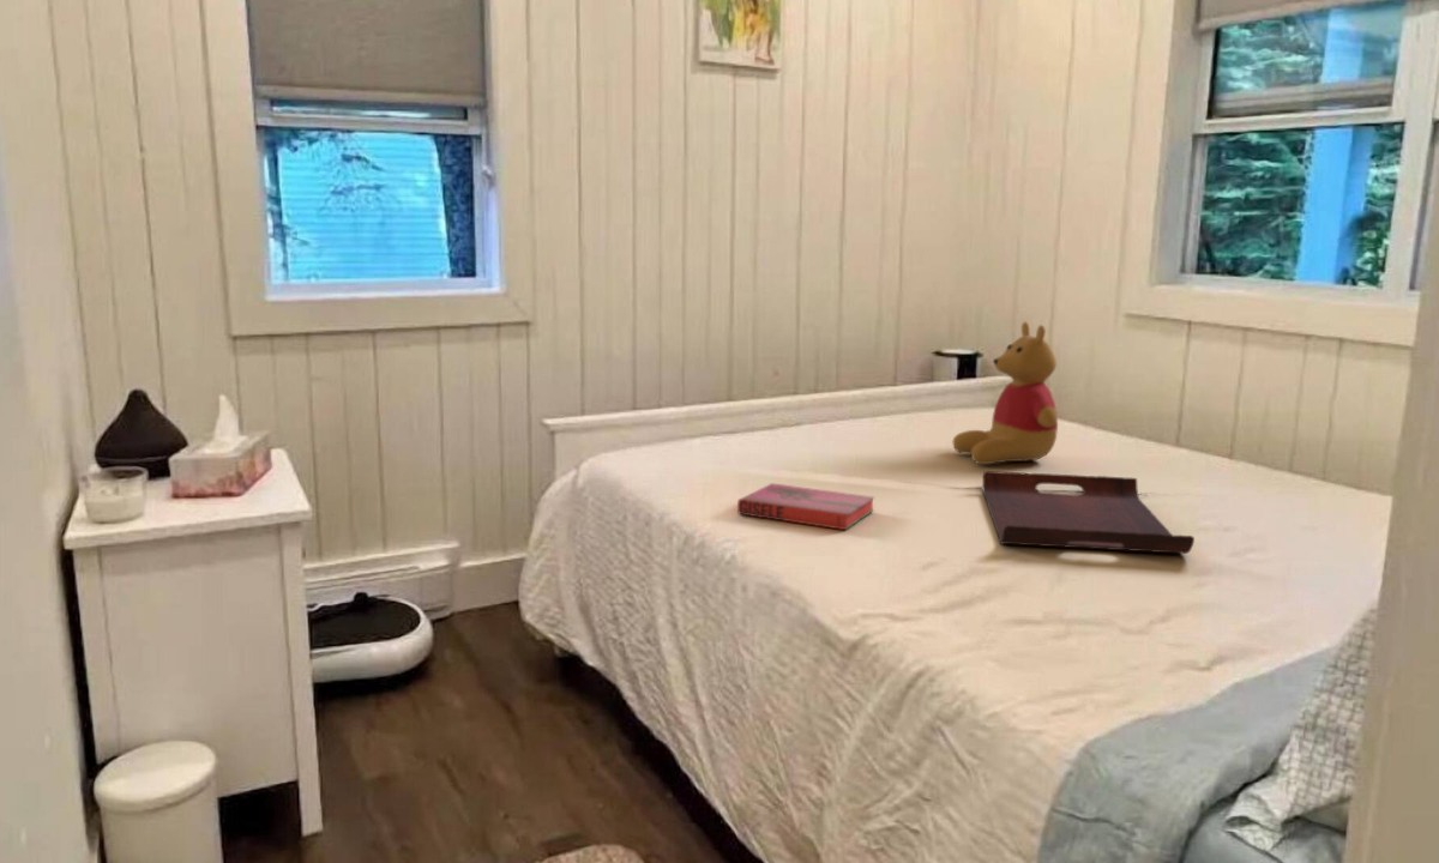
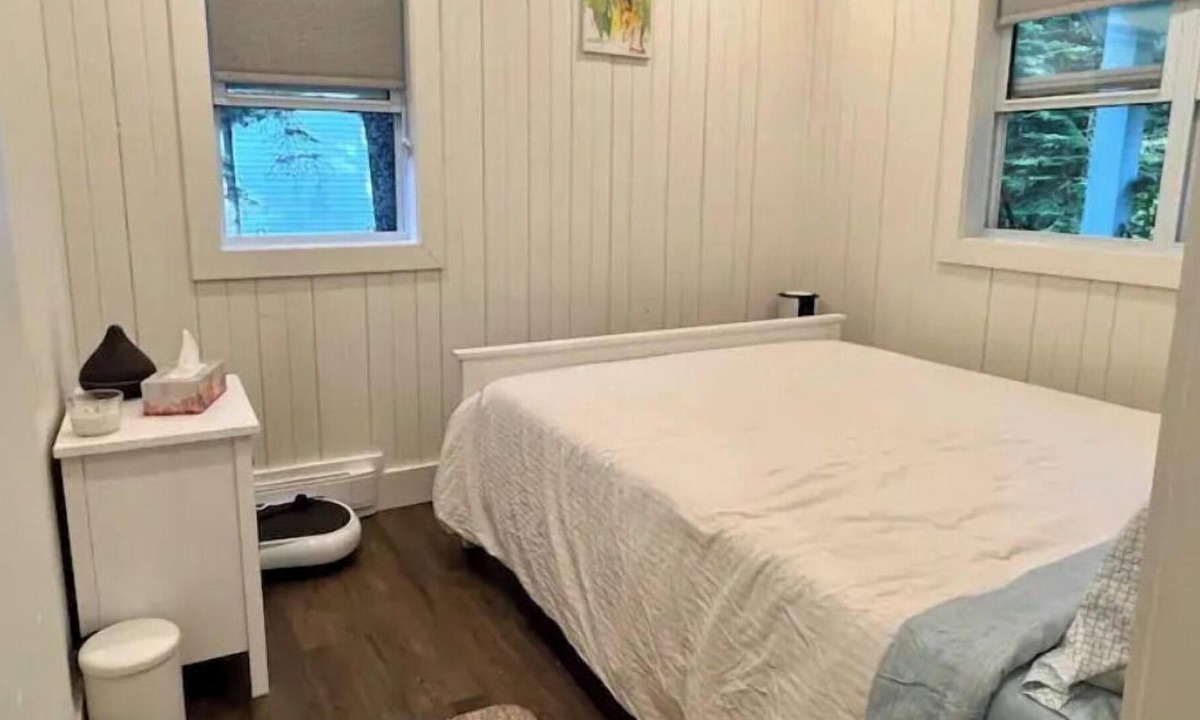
- serving tray [982,470,1196,555]
- hardback book [736,482,875,531]
- stuffed bear [952,321,1059,465]
